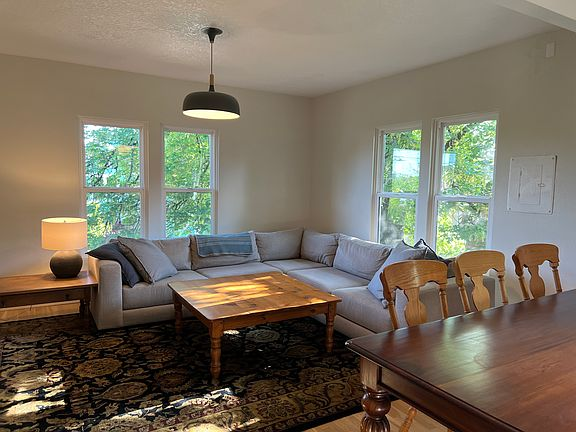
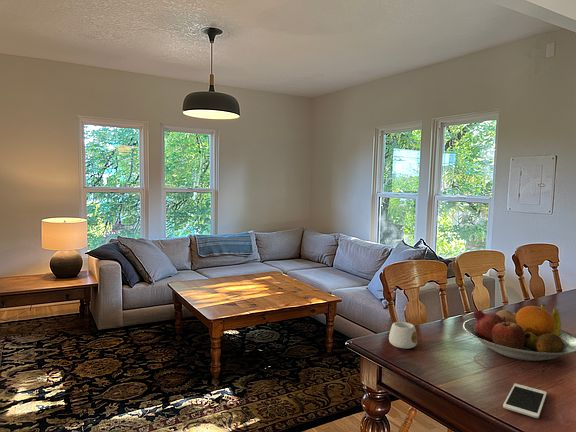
+ cell phone [502,383,548,419]
+ mug [388,321,418,350]
+ fruit bowl [462,303,576,362]
